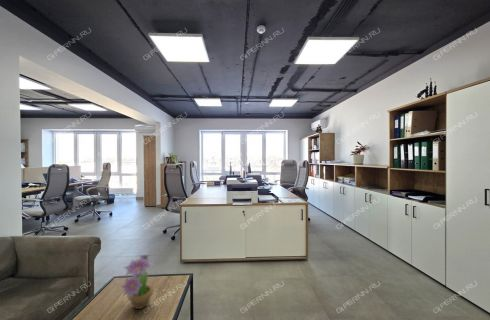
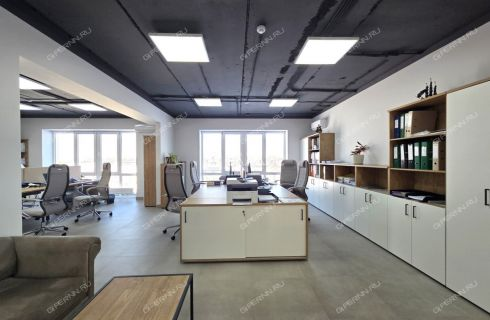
- decorative plant [120,253,154,310]
